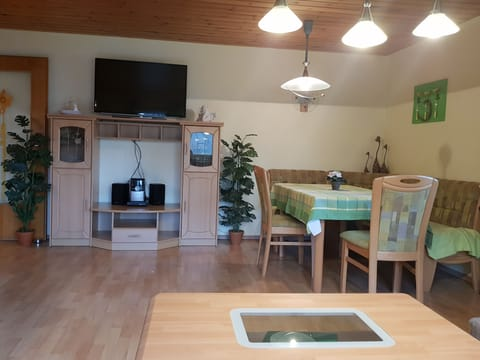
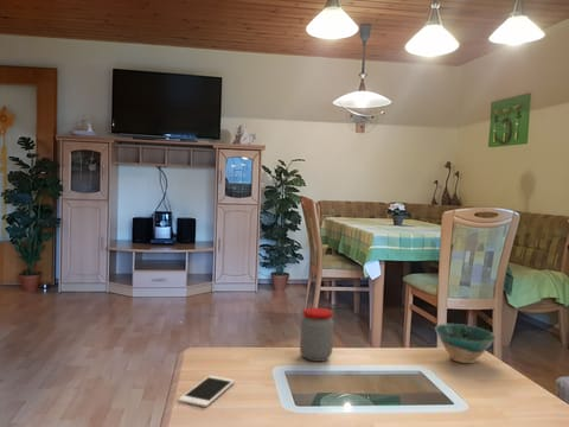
+ cell phone [178,375,236,408]
+ jar [299,307,334,363]
+ bowl [434,323,497,364]
